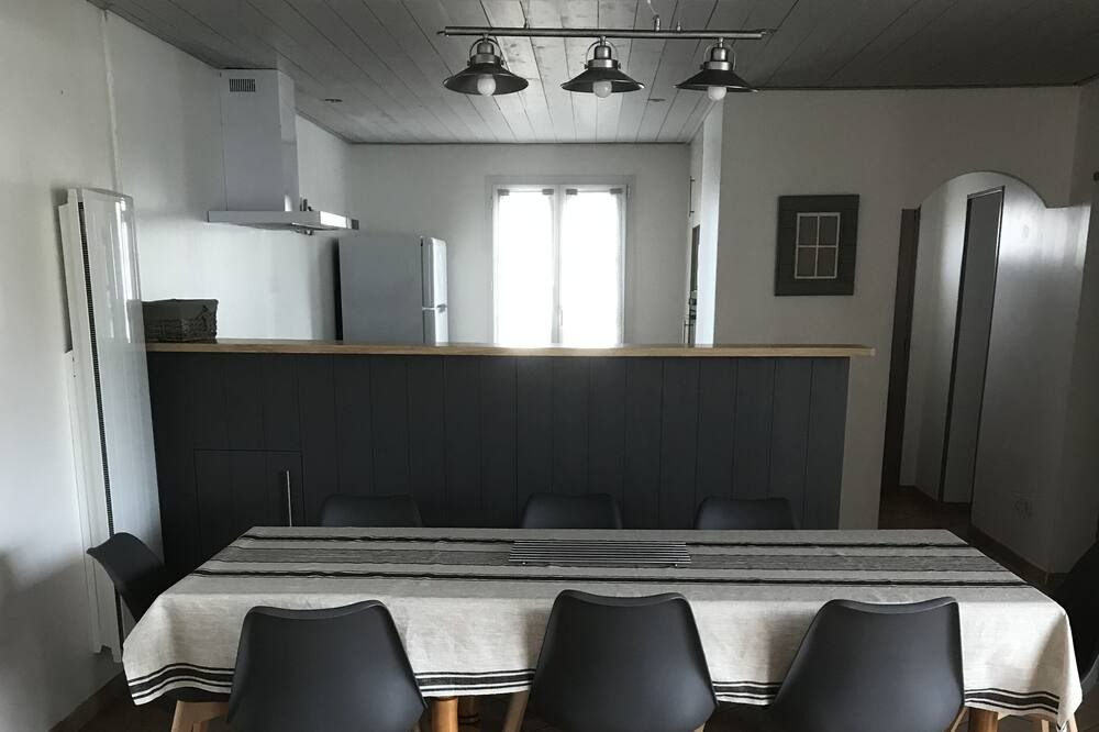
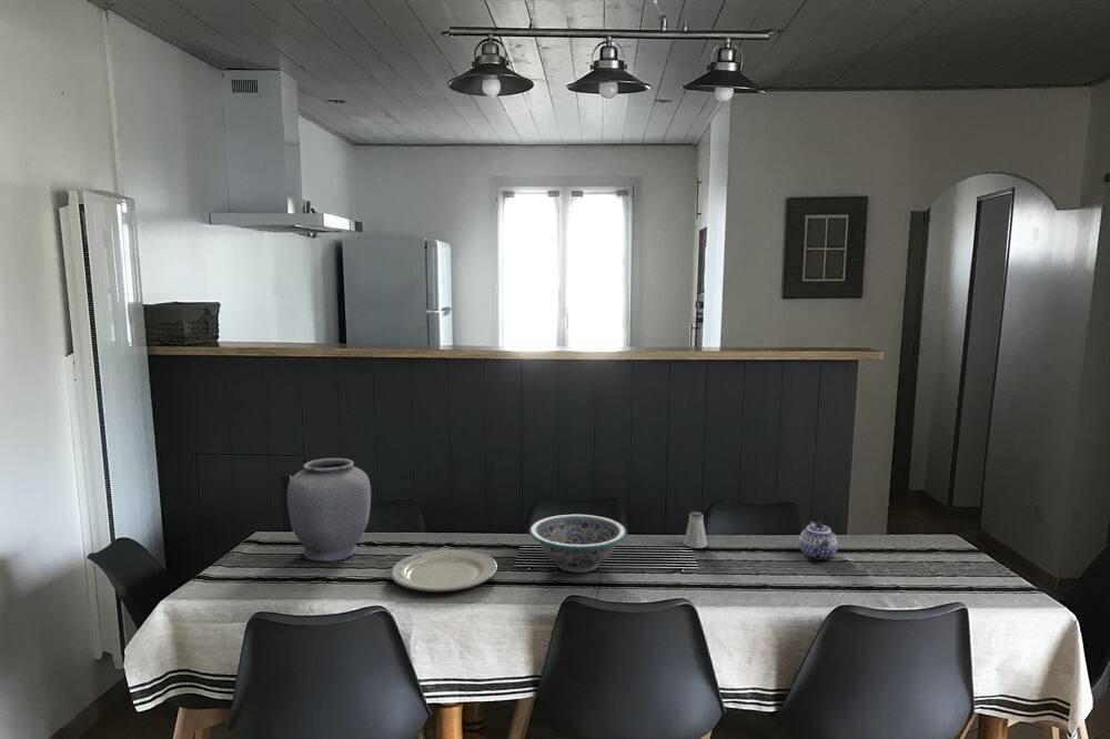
+ saltshaker [683,510,708,549]
+ vase [286,457,372,563]
+ chinaware [390,548,498,593]
+ decorative bowl [528,514,627,574]
+ teapot [798,520,839,561]
